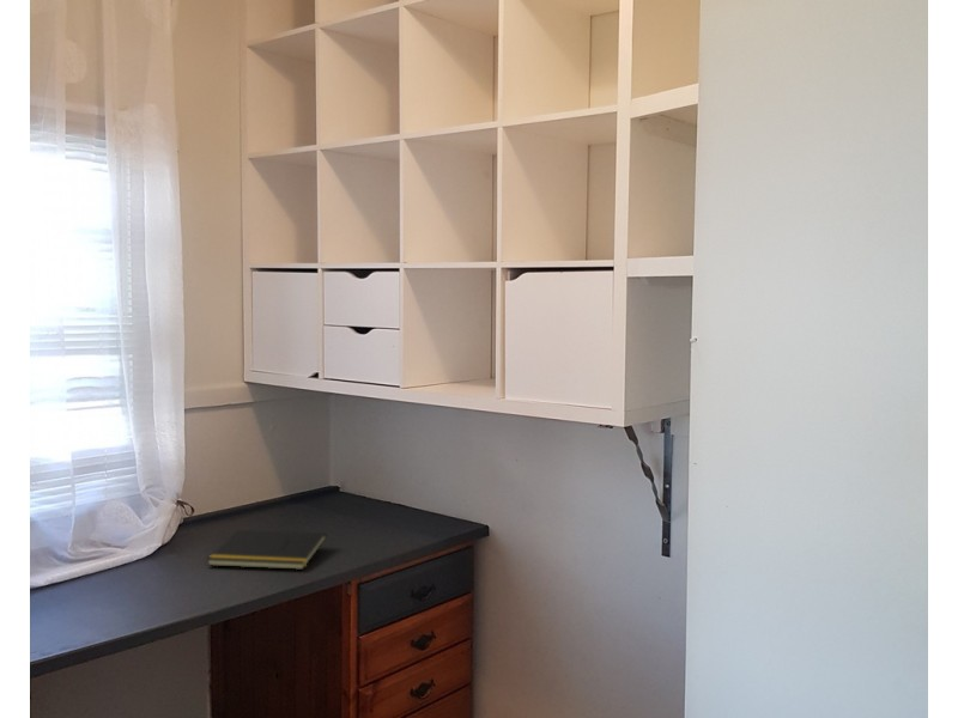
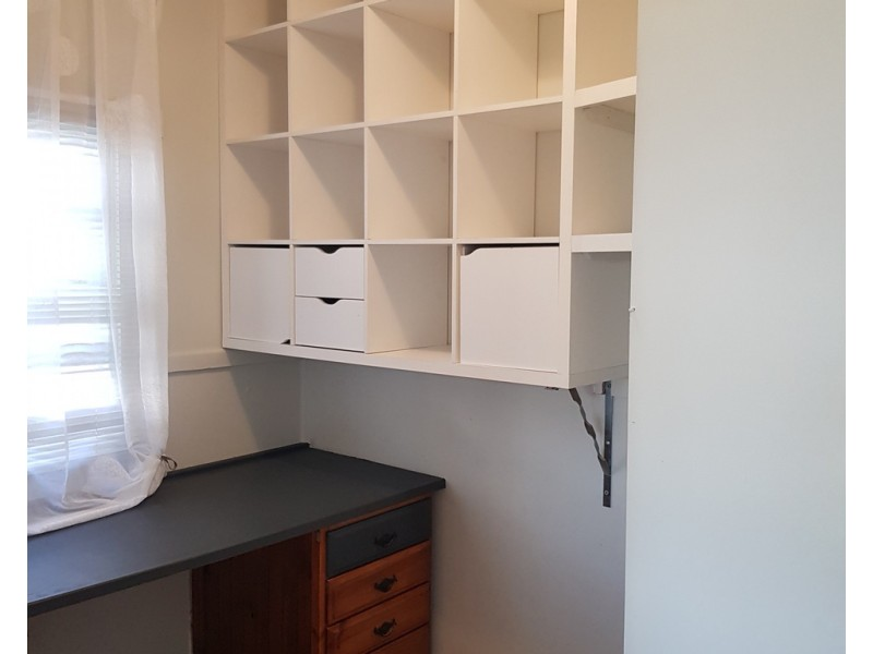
- notepad [206,529,328,571]
